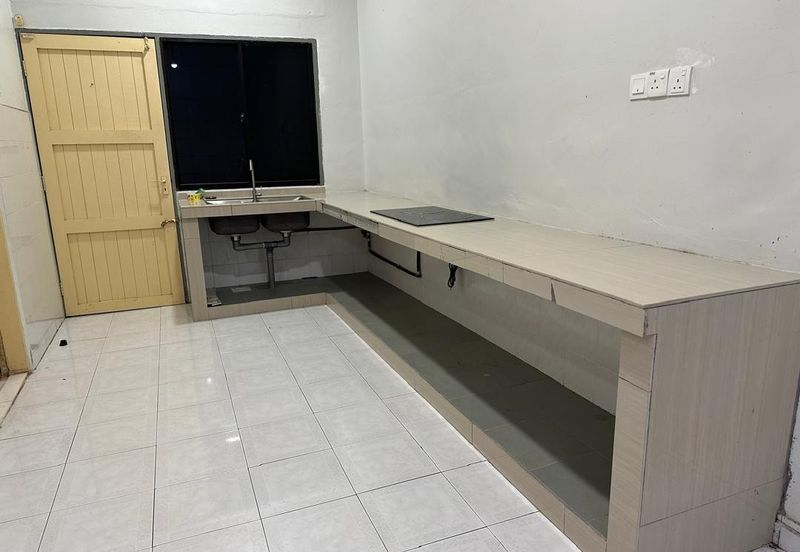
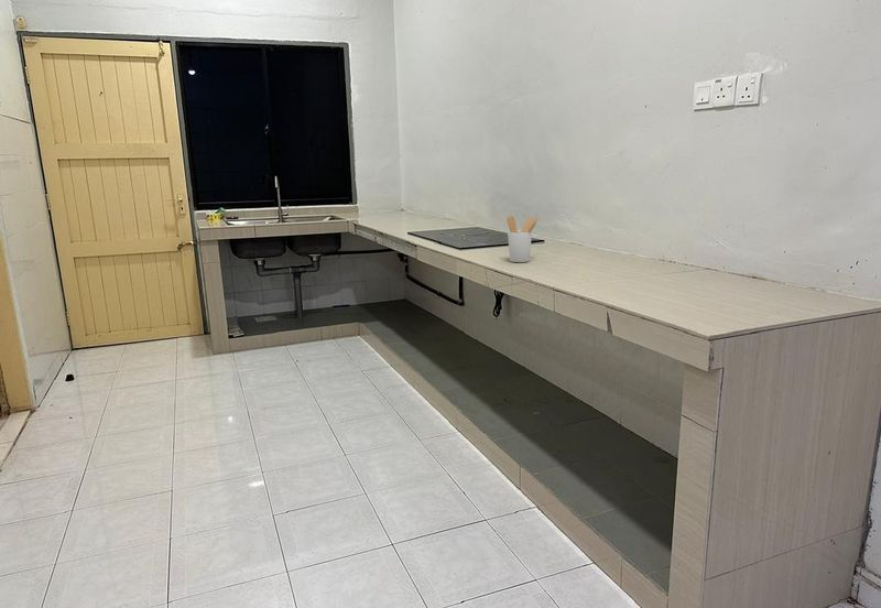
+ utensil holder [505,215,540,263]
